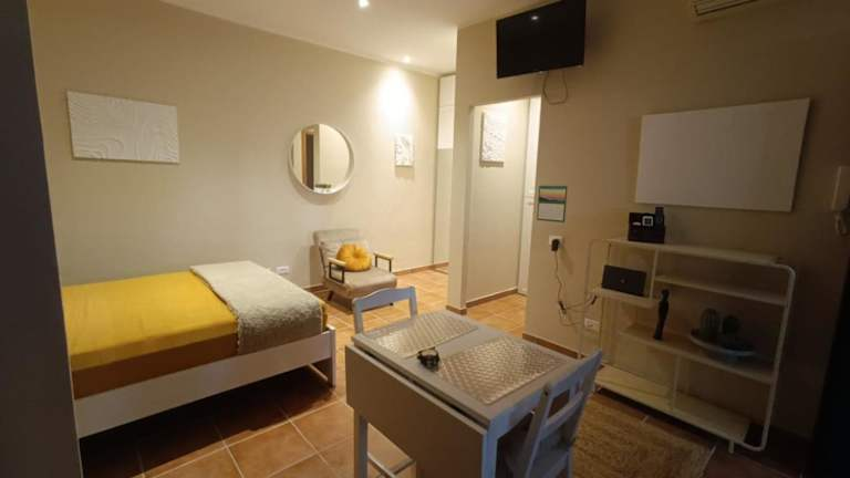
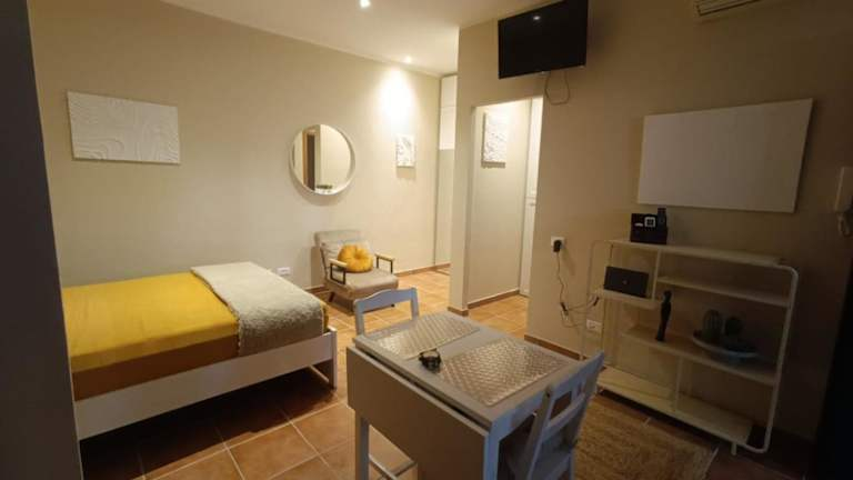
- calendar [536,183,569,224]
